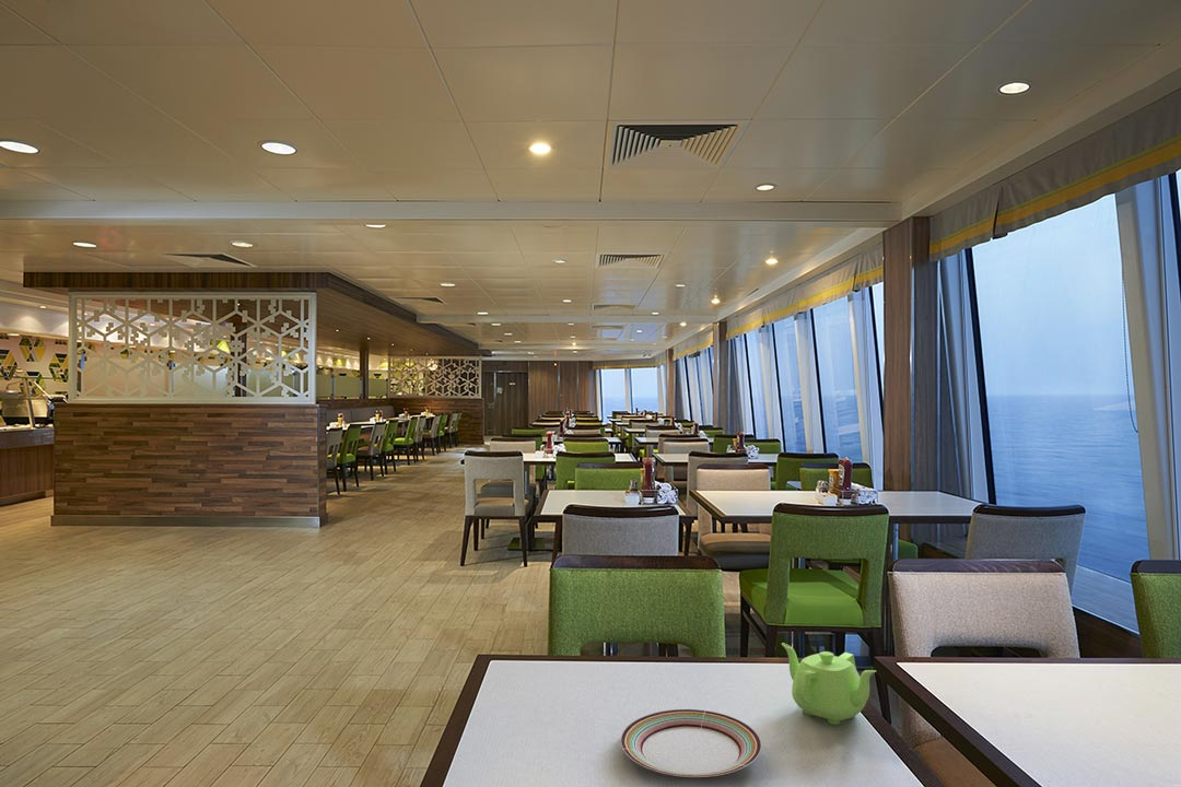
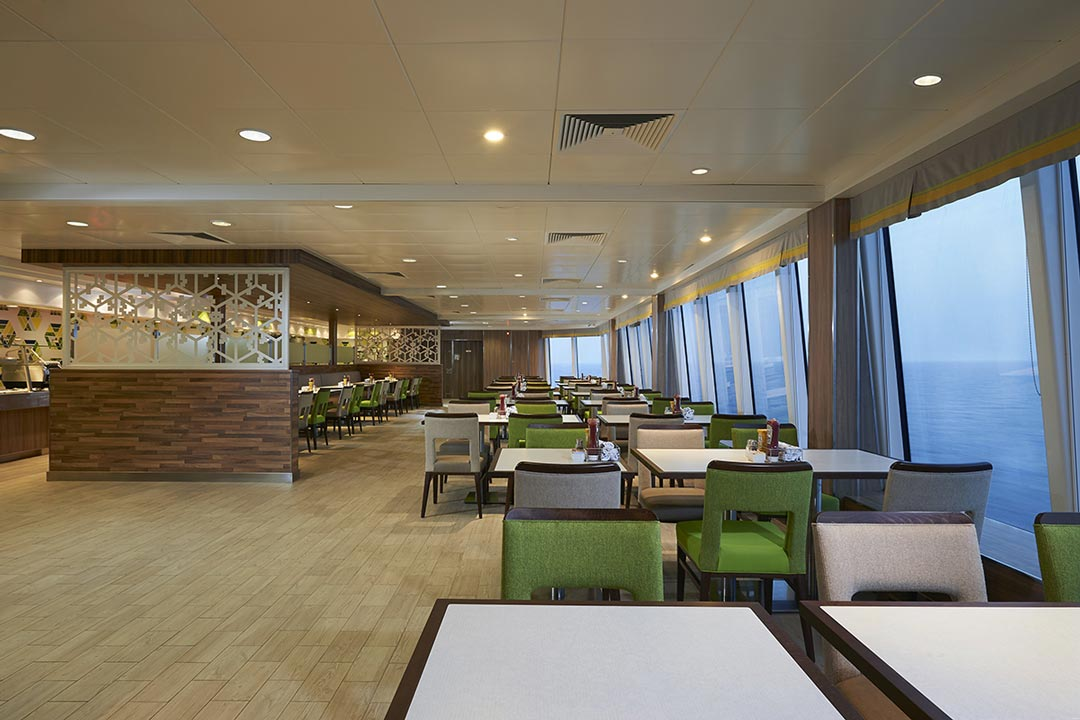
- teapot [781,642,877,726]
- plate [620,708,762,778]
